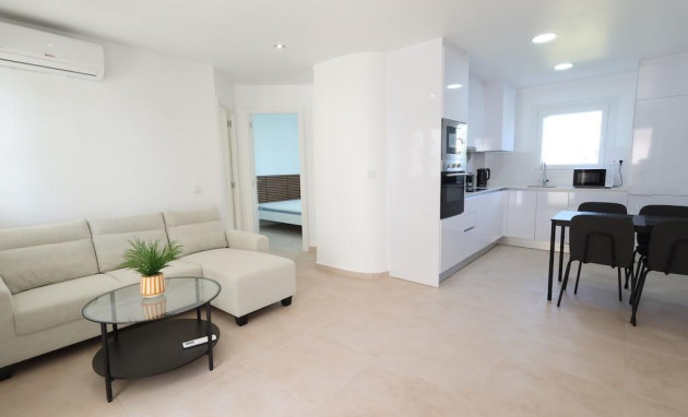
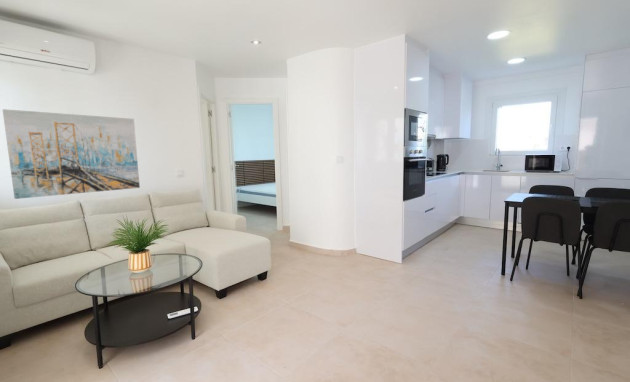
+ wall art [2,108,141,200]
